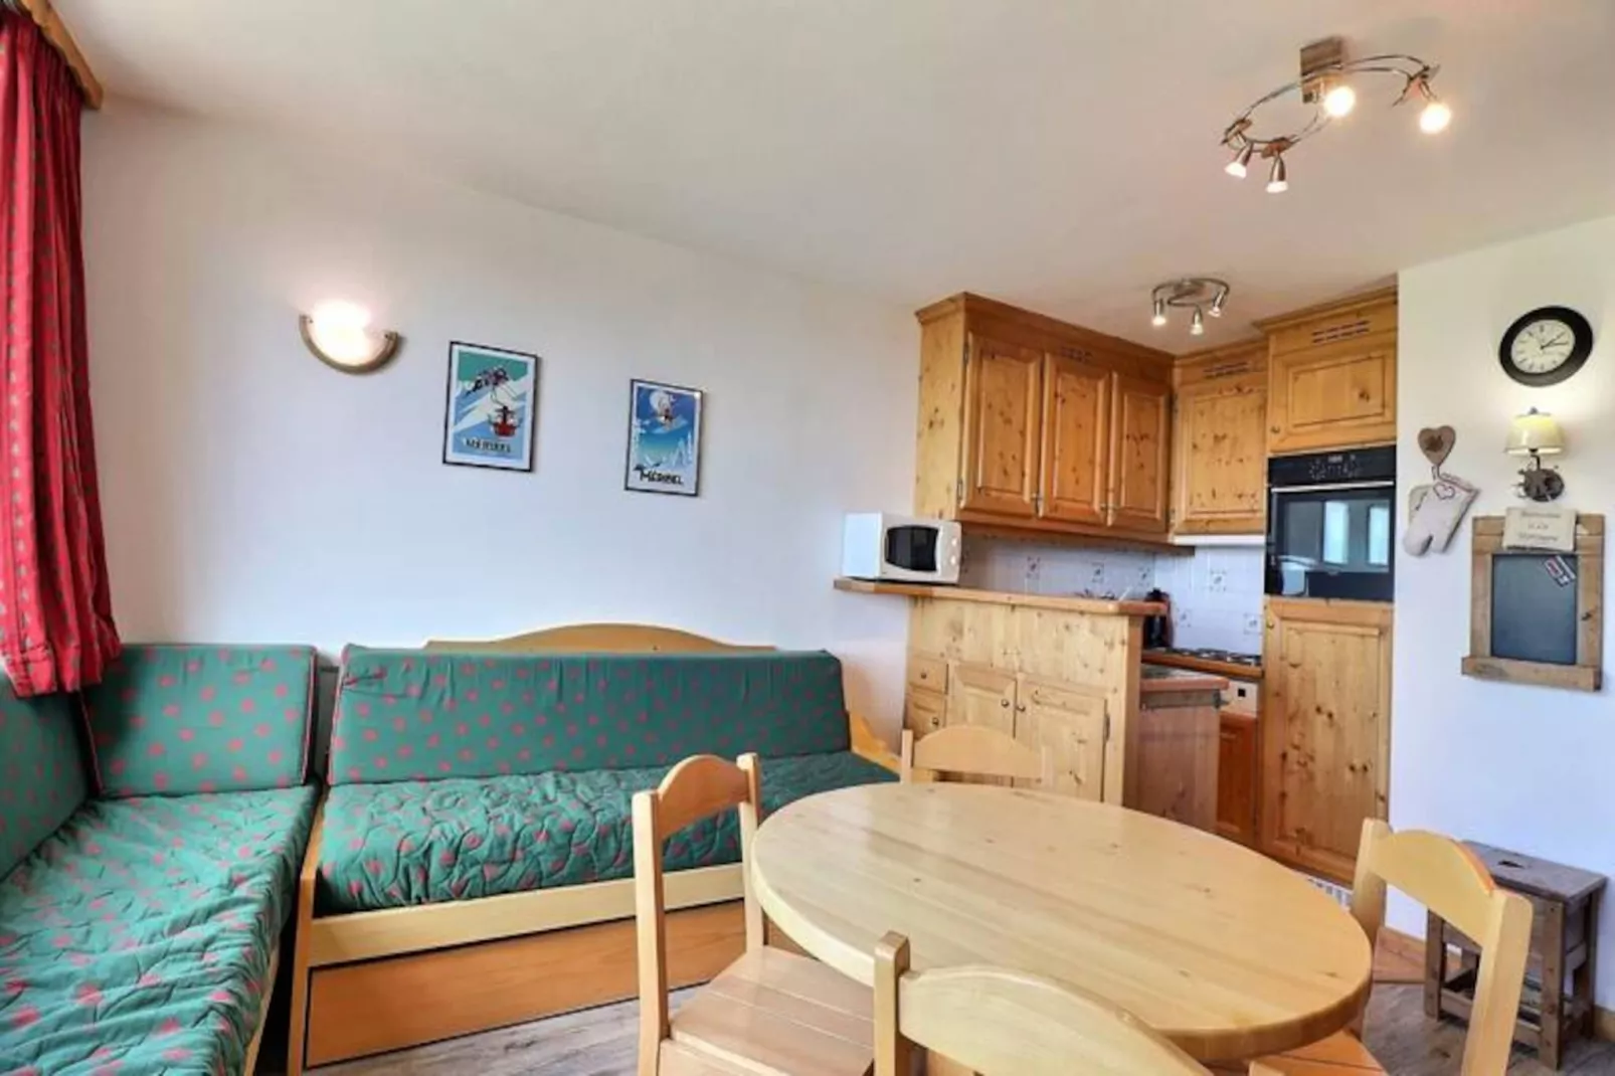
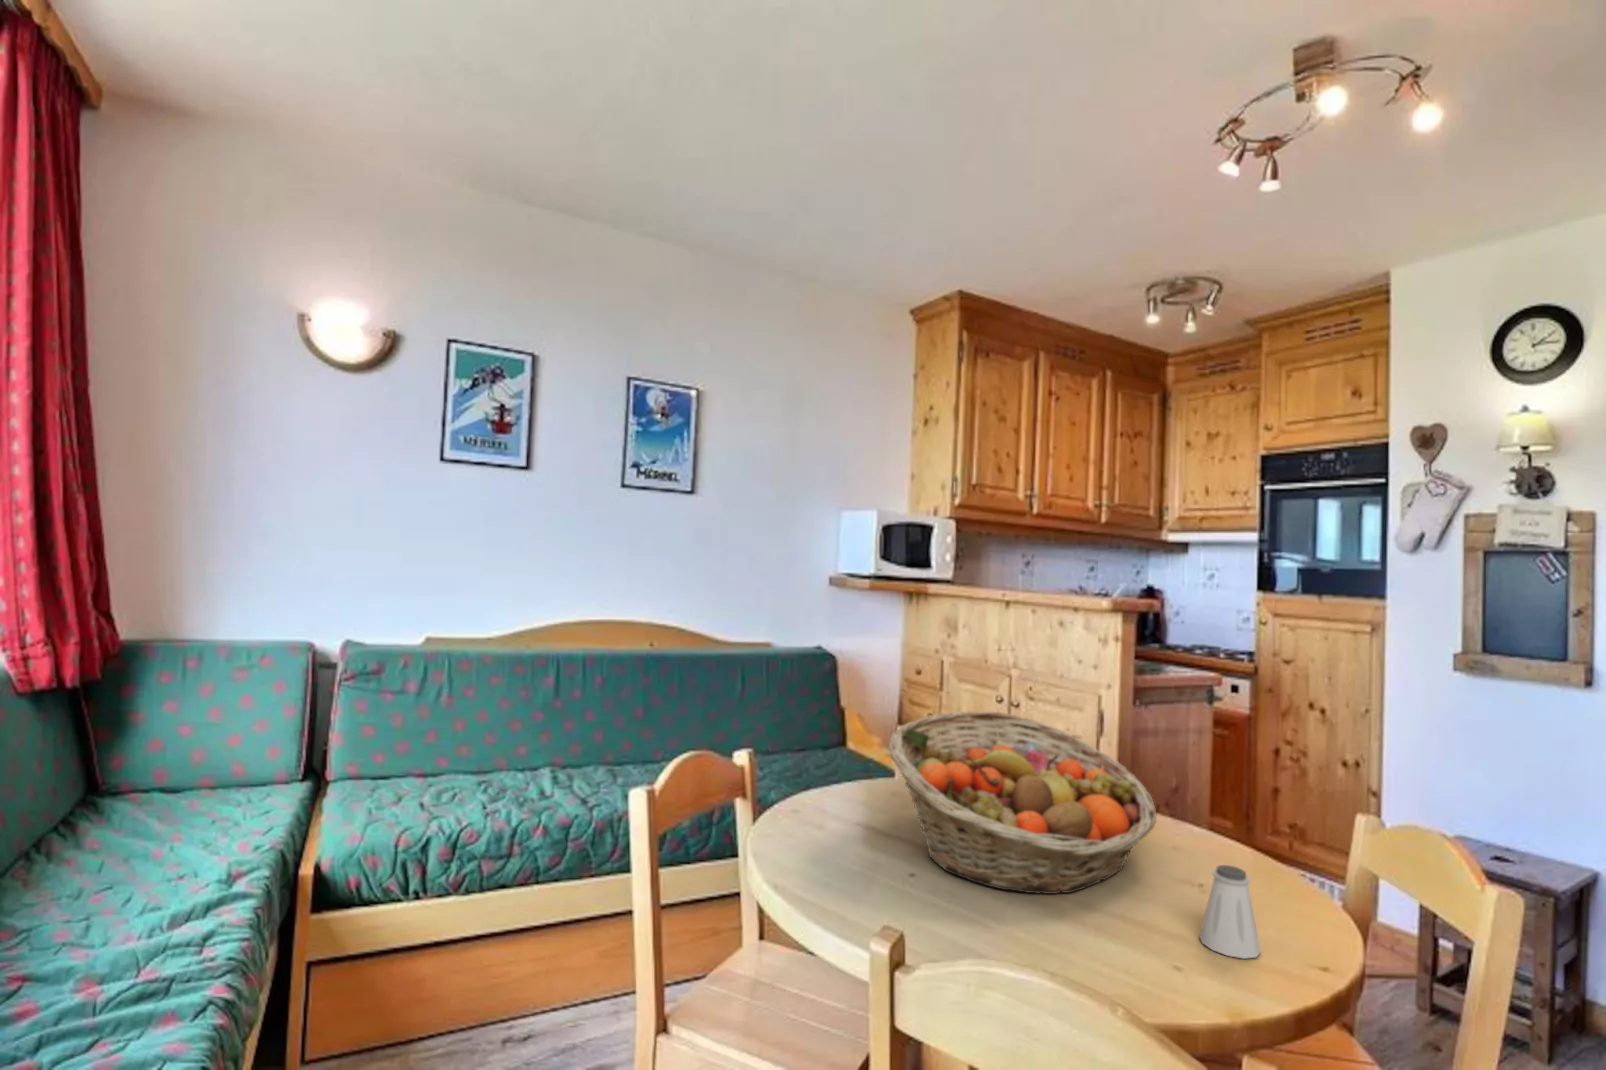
+ fruit basket [887,711,1157,894]
+ saltshaker [1198,863,1262,960]
